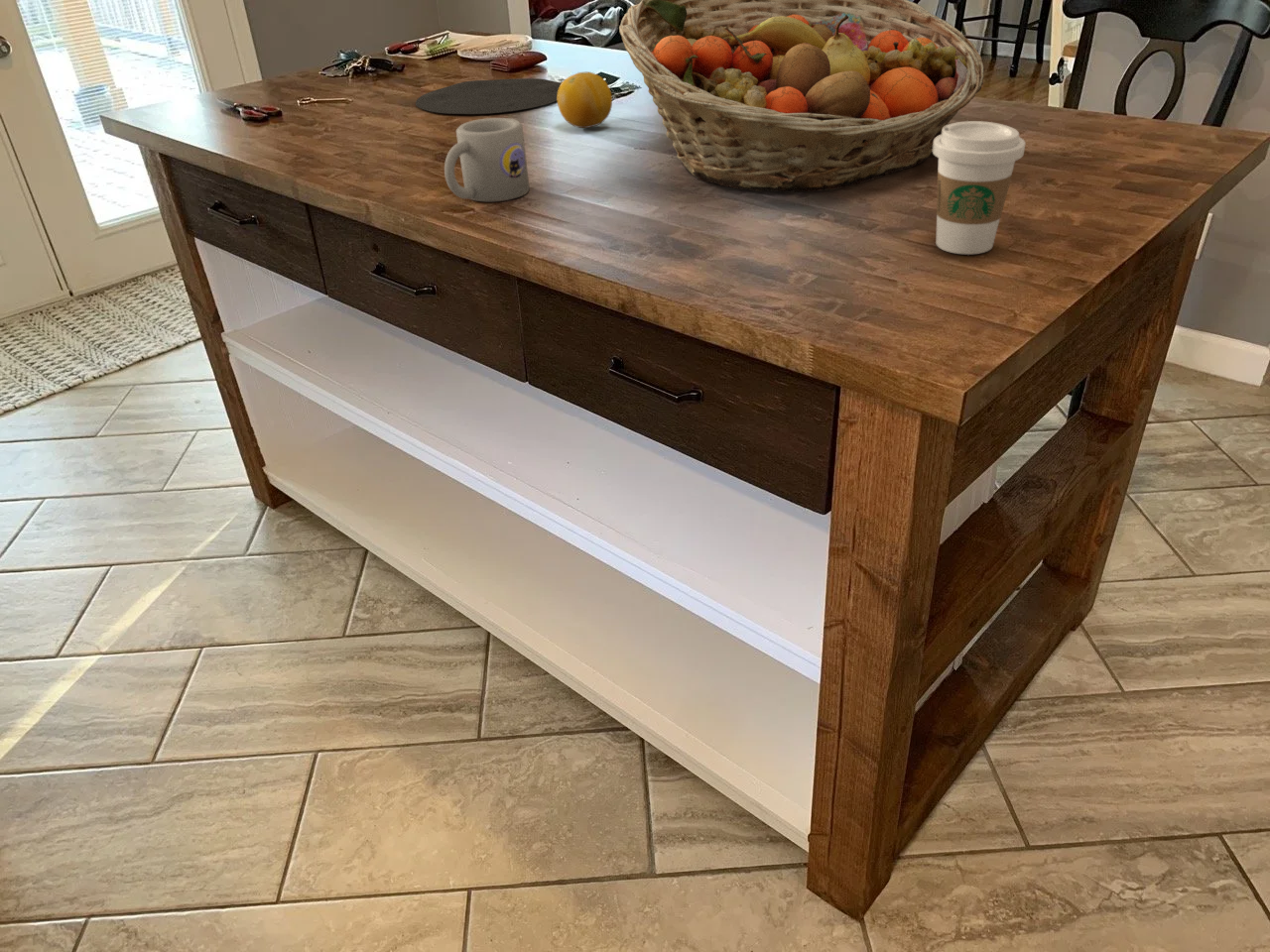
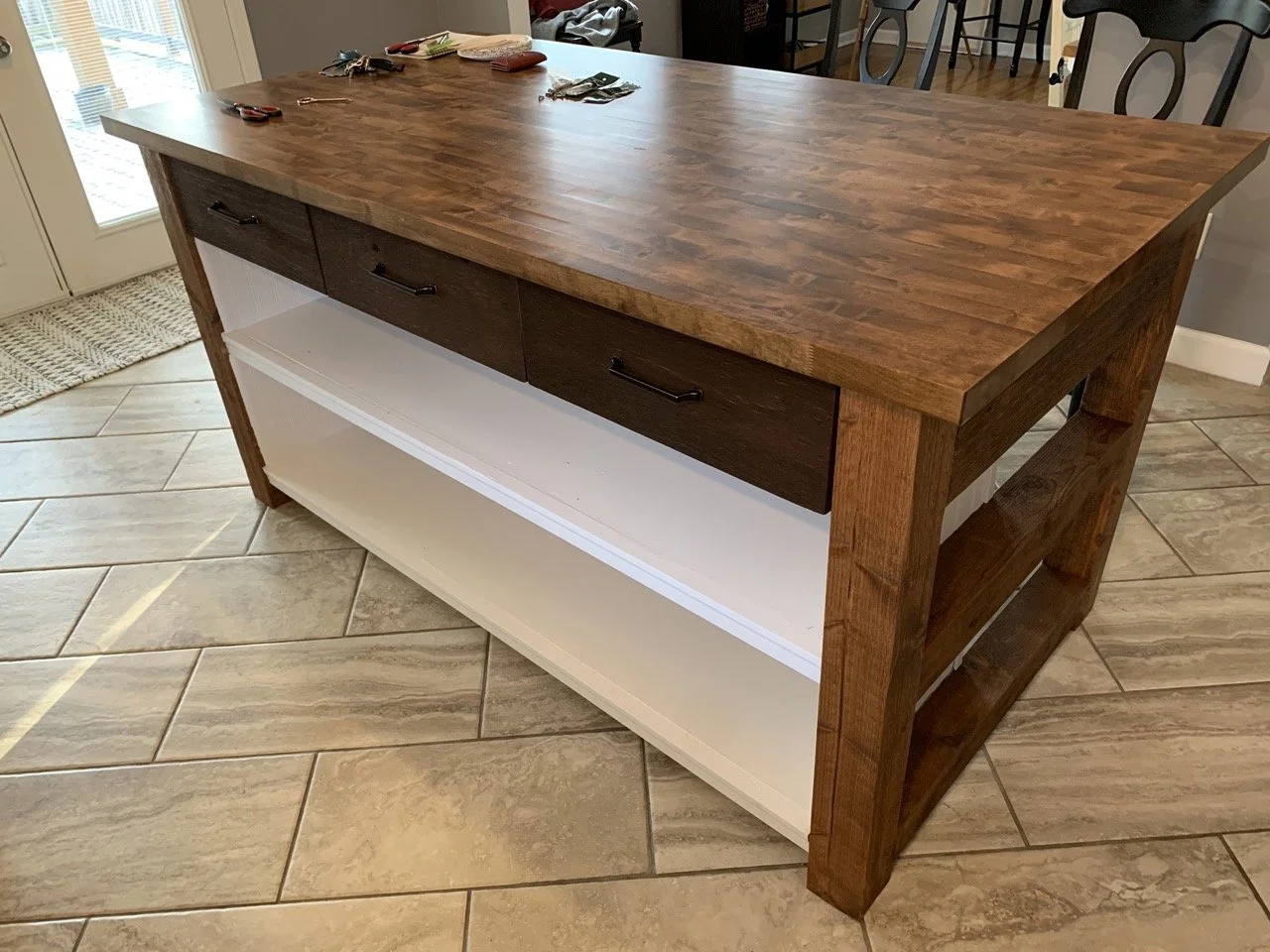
- mug [444,117,531,202]
- plate [415,77,563,115]
- fruit basket [618,0,985,193]
- fruit [557,71,613,129]
- coffee cup [932,120,1027,256]
